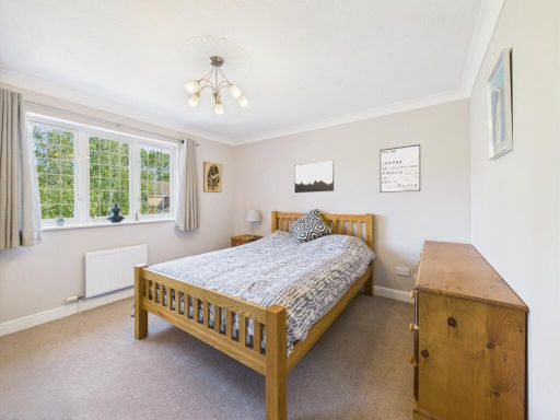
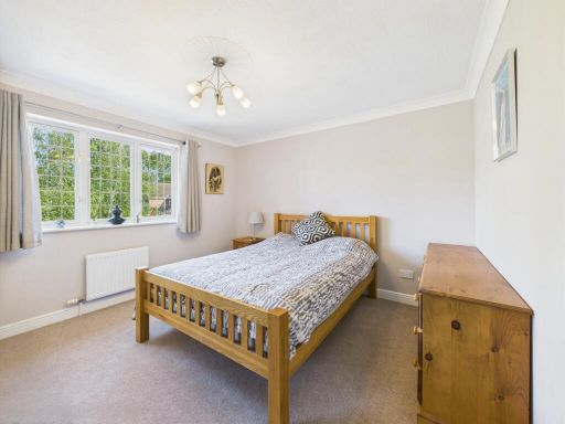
- wall art [293,160,335,194]
- wall art [380,143,421,194]
